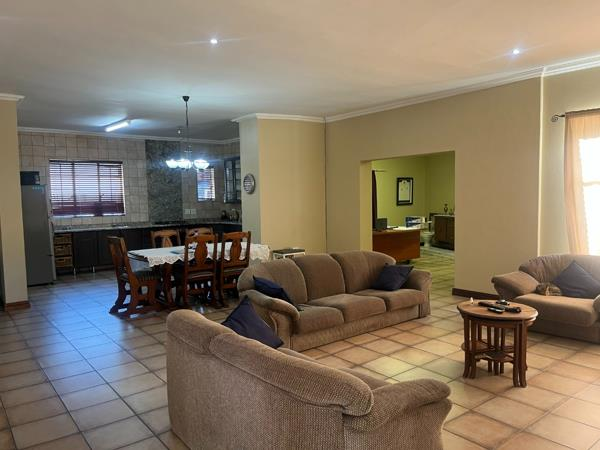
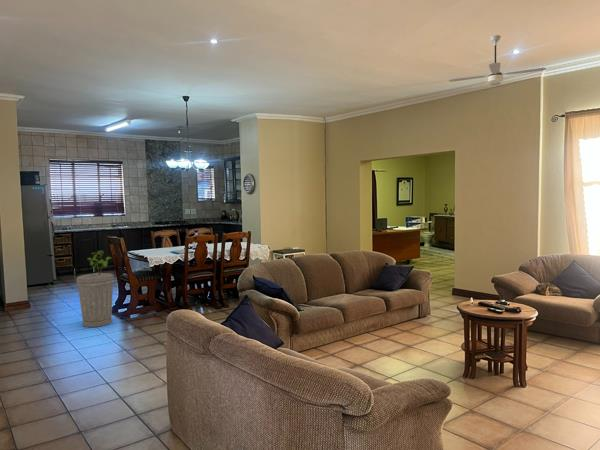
+ trash can [75,272,115,328]
+ ceiling fan [447,34,547,86]
+ house plant [87,250,113,273]
